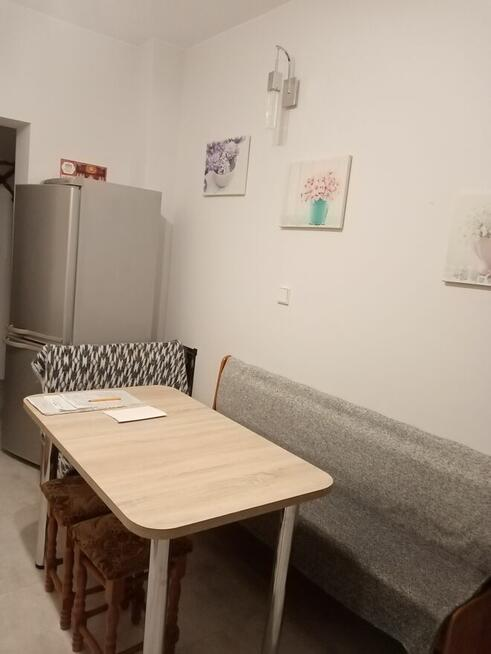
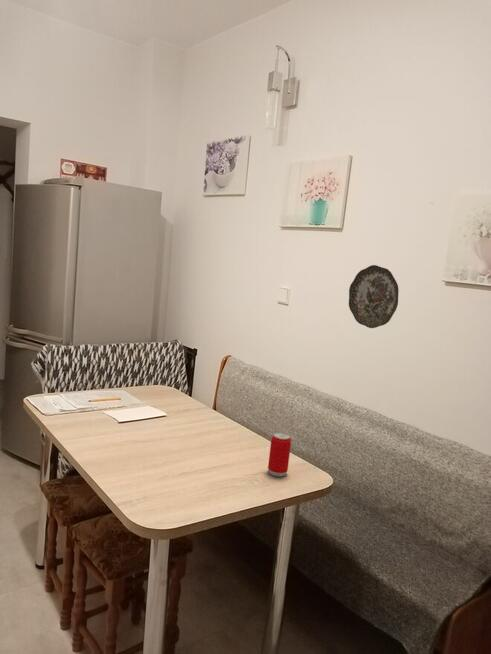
+ beverage can [267,432,292,477]
+ decorative plate [348,264,400,329]
